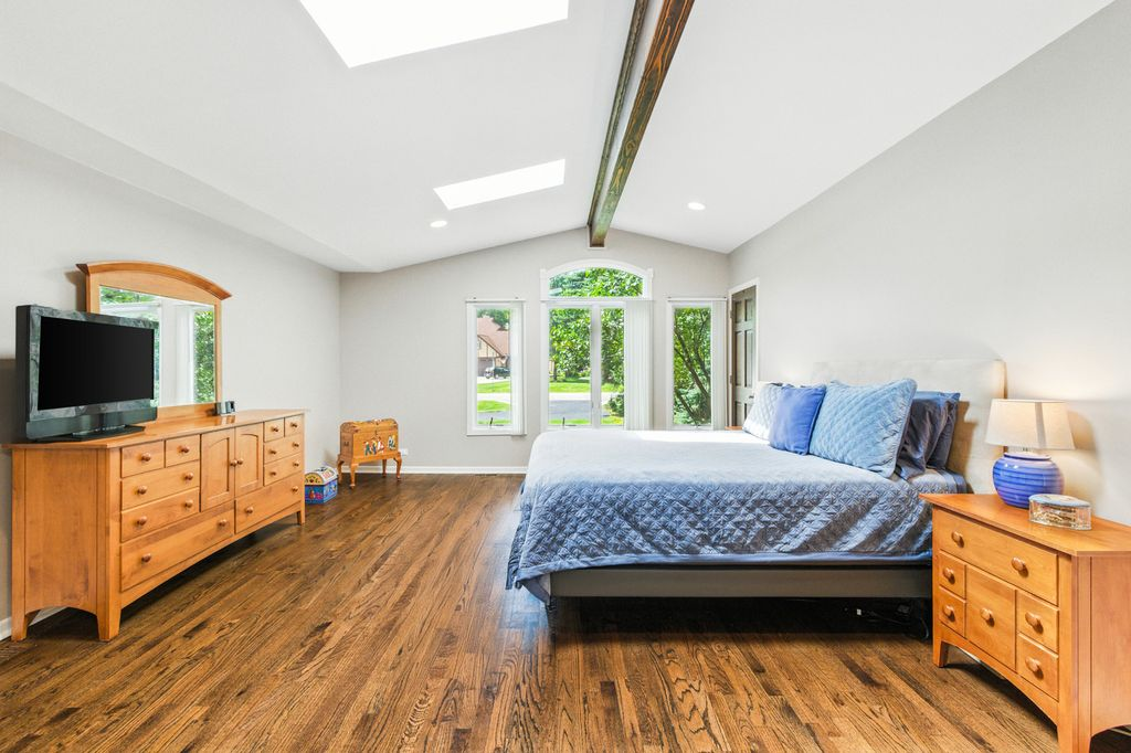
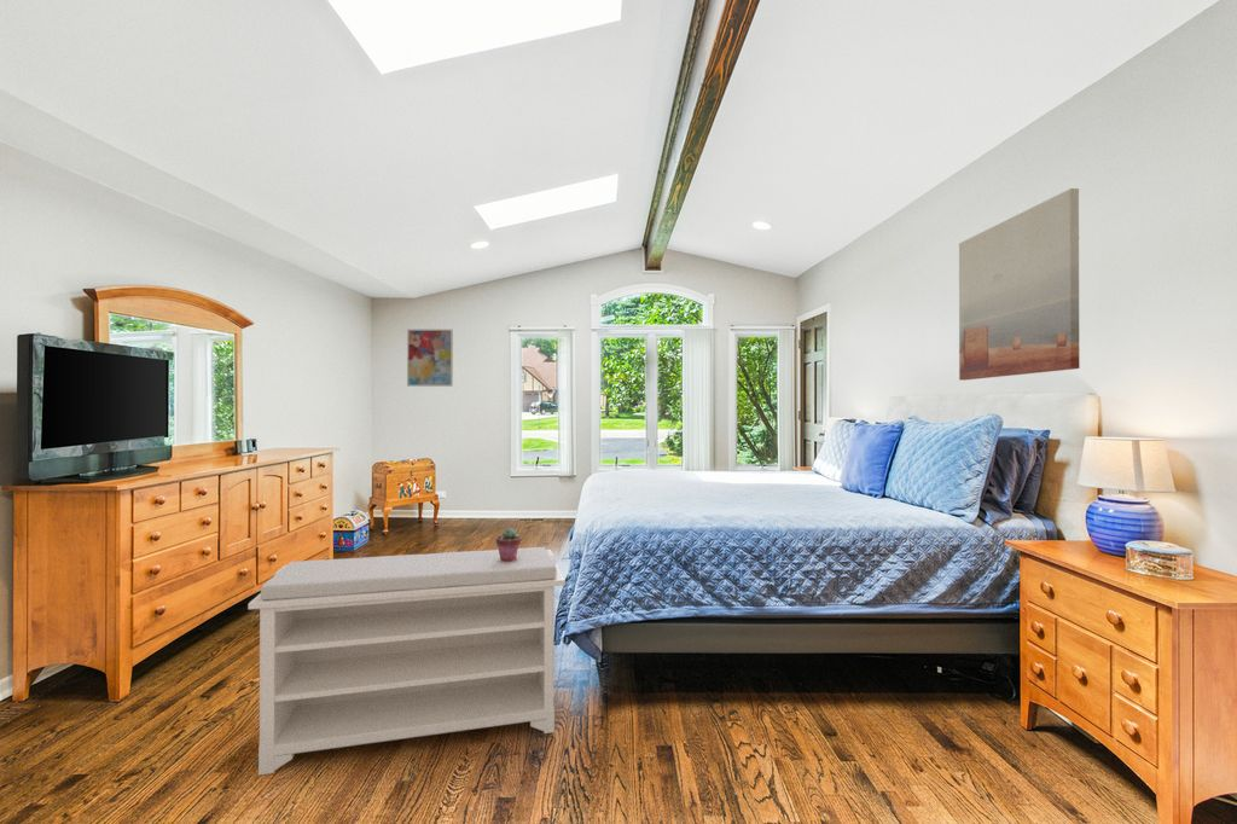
+ wall art [958,187,1081,382]
+ wall art [406,327,454,388]
+ potted succulent [495,527,522,562]
+ bench [246,546,567,777]
